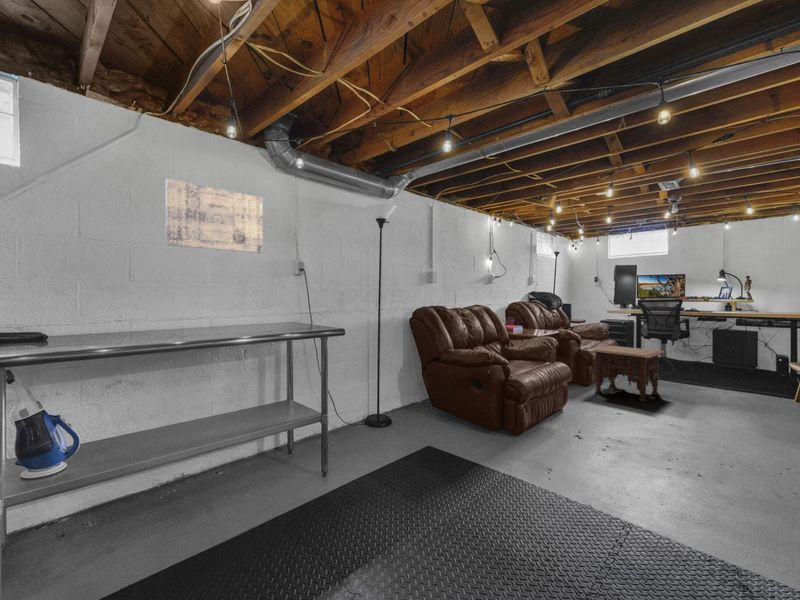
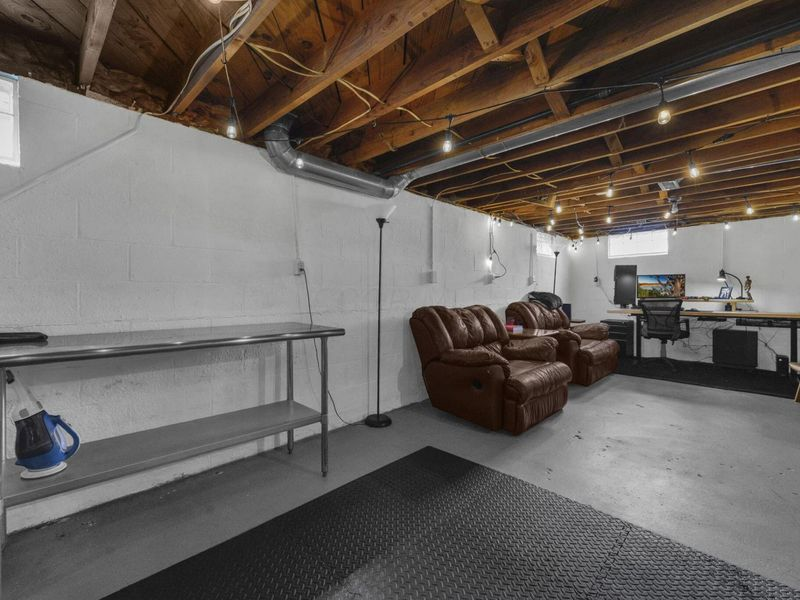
- wall art [165,178,264,254]
- side table [589,345,665,403]
